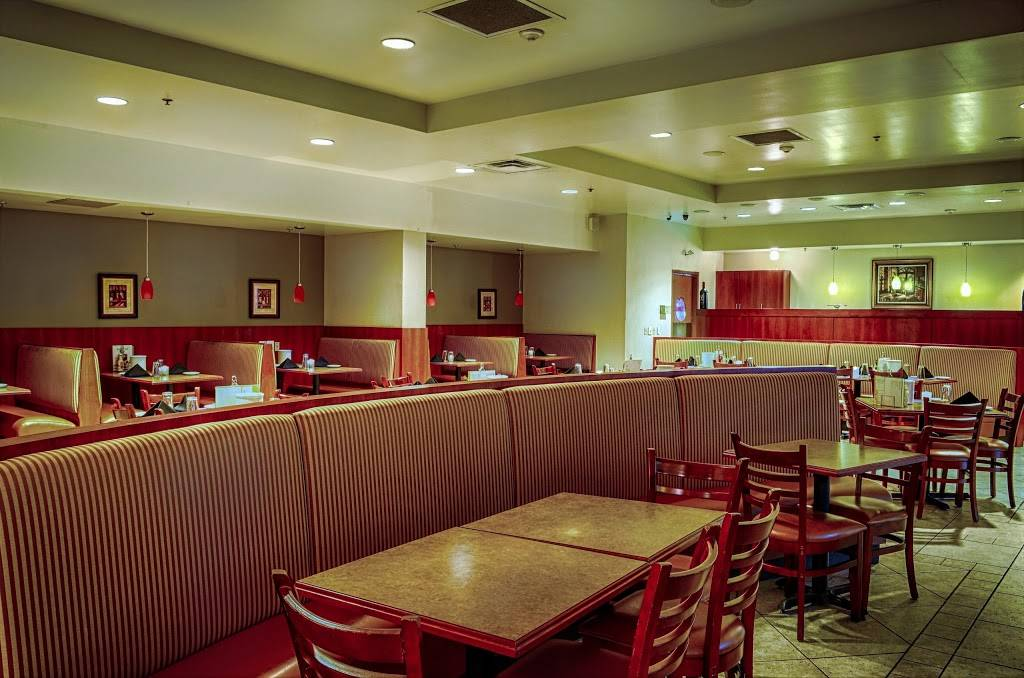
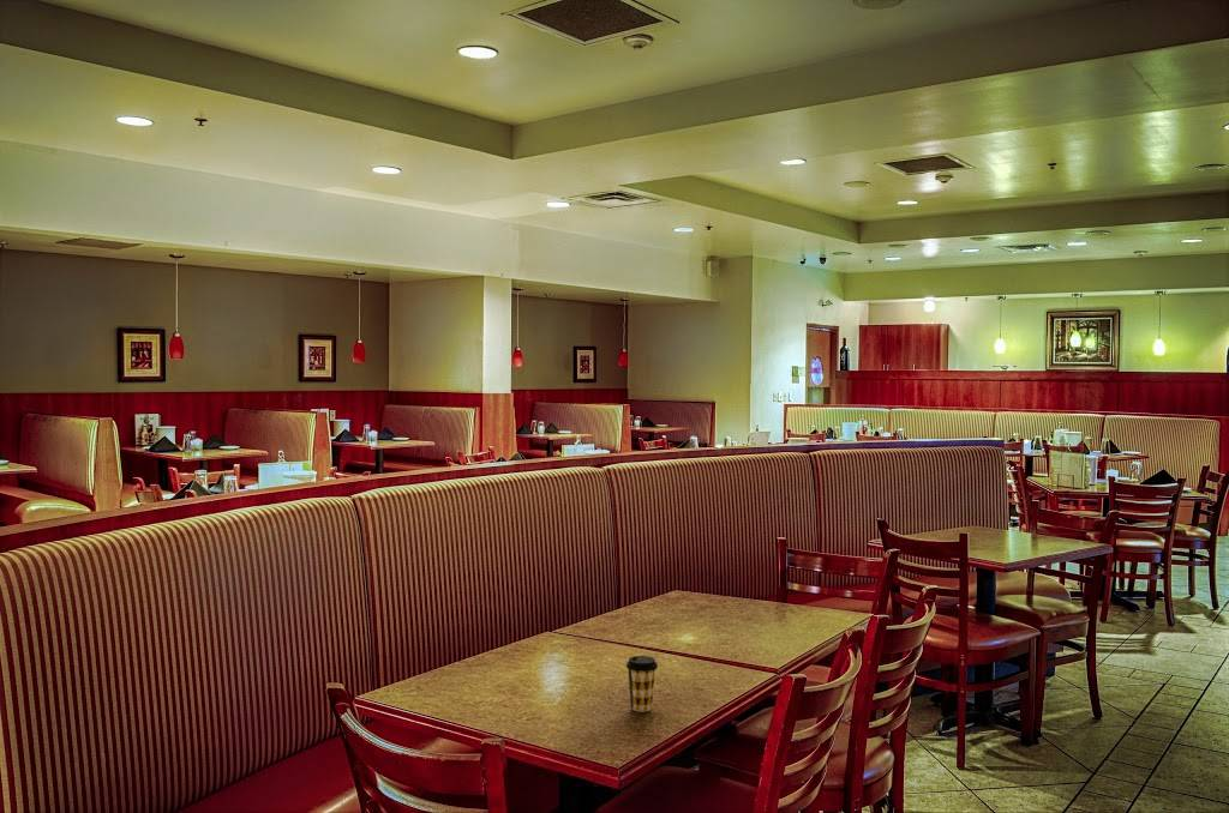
+ coffee cup [625,655,659,712]
